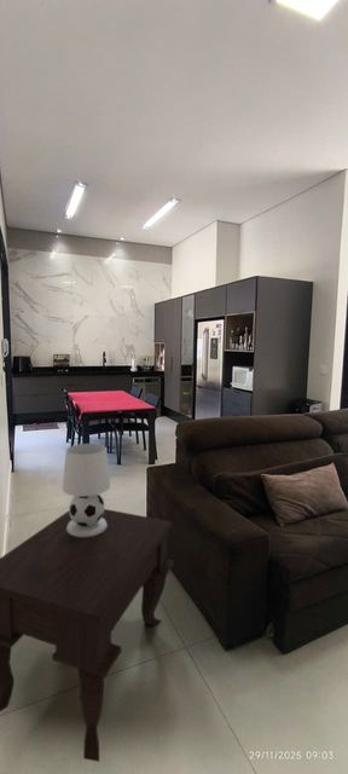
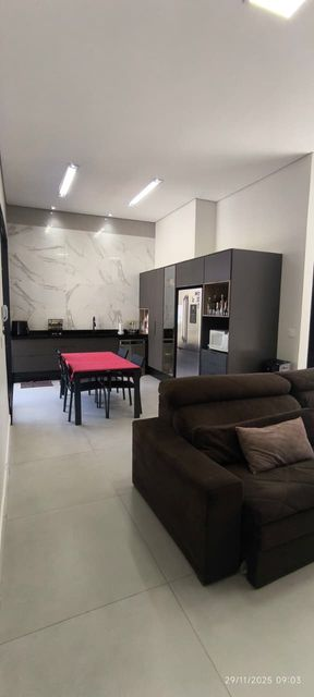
- table lamp [62,443,111,537]
- side table [0,508,175,763]
